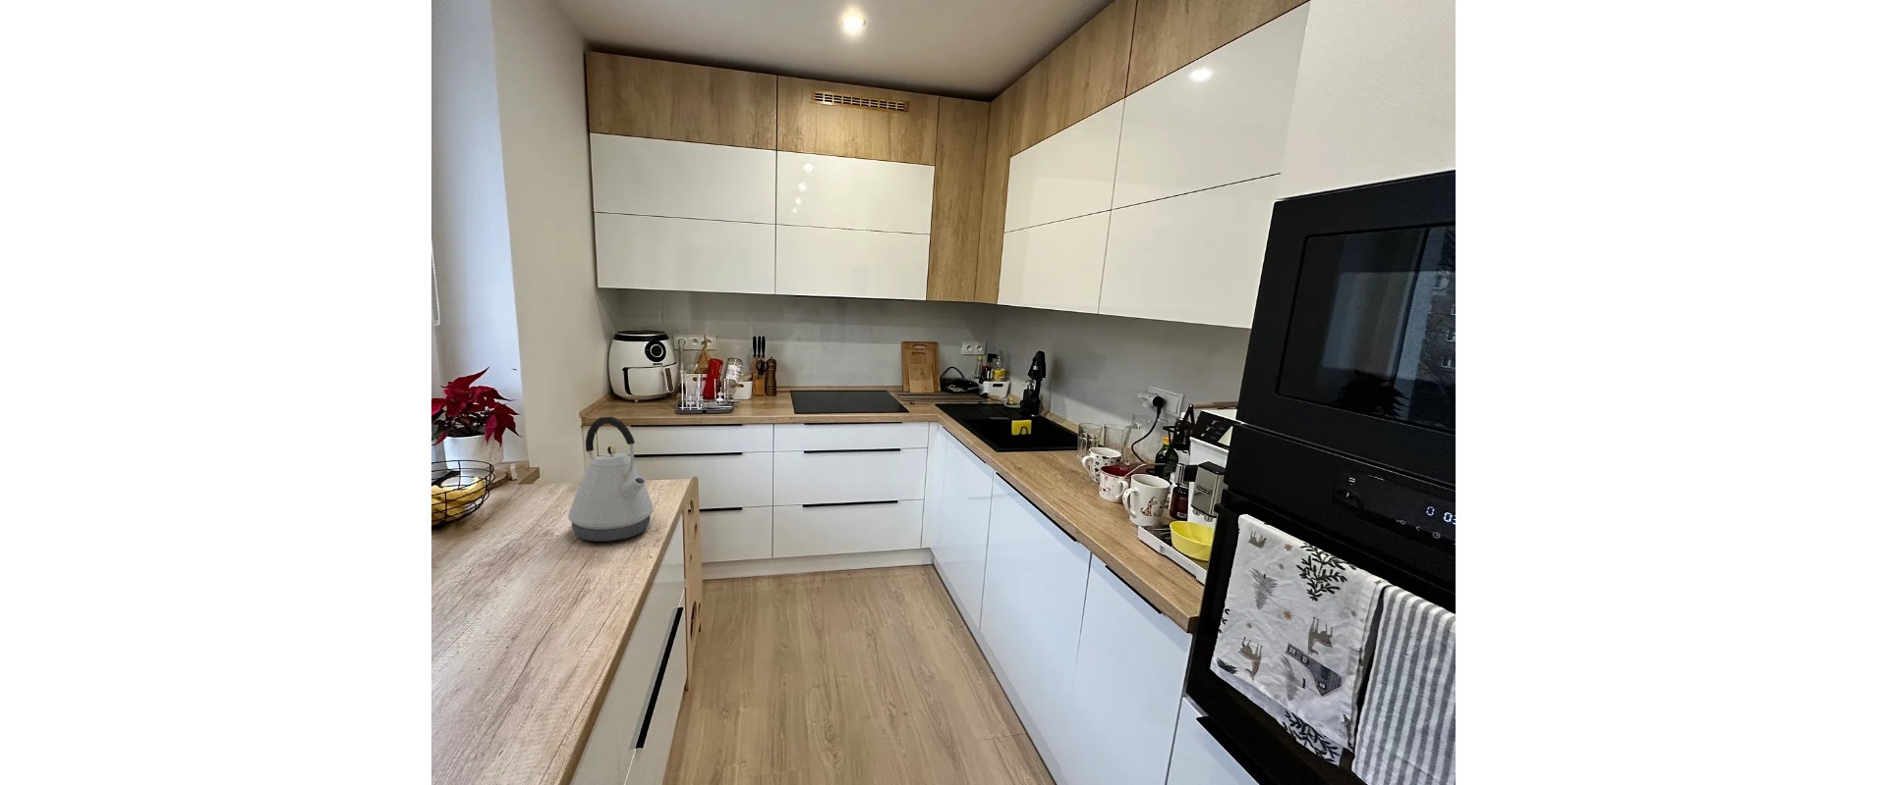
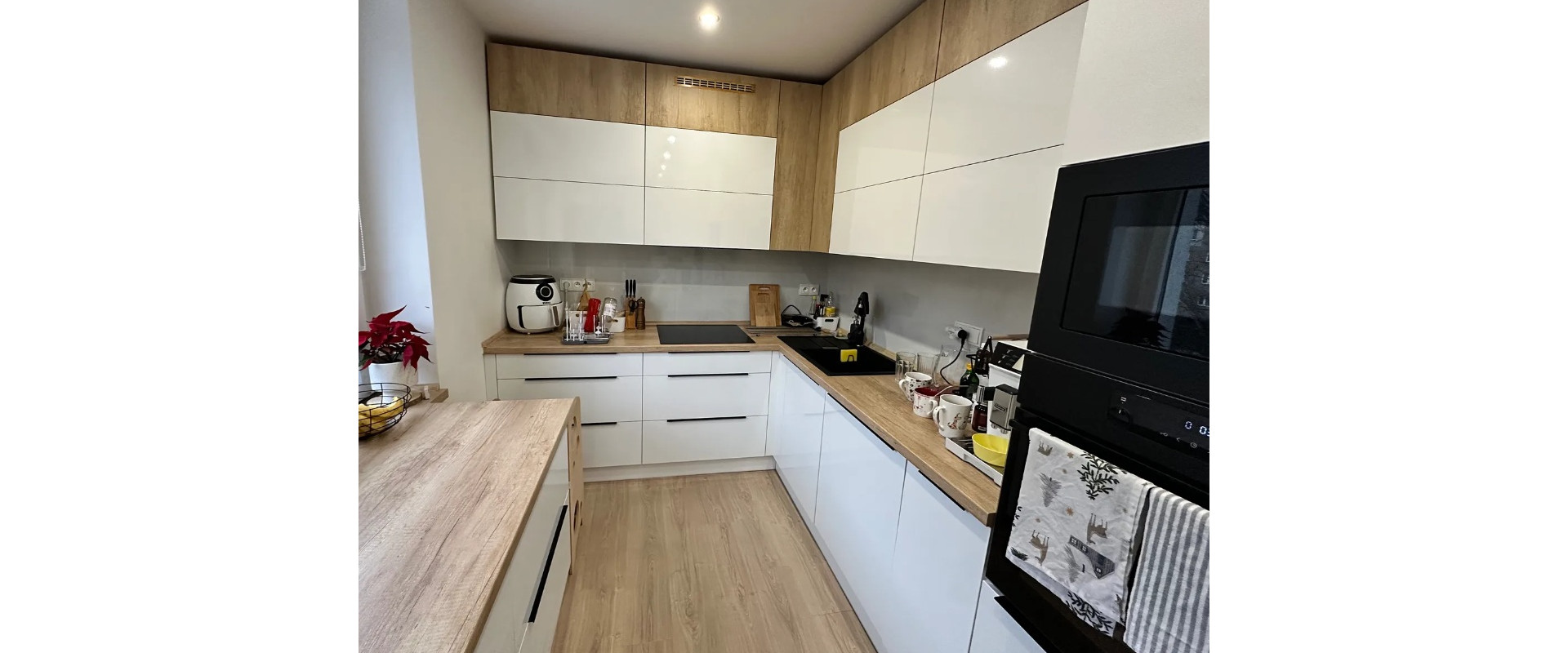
- kettle [567,416,653,542]
